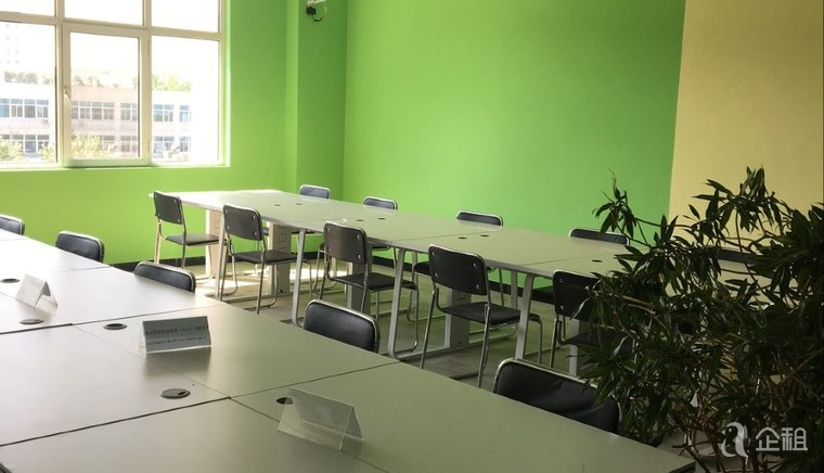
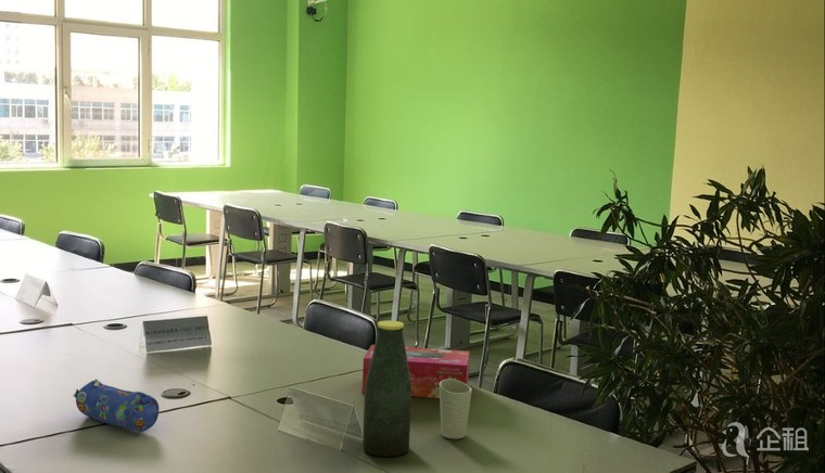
+ cup [439,379,473,439]
+ pencil case [73,378,160,433]
+ tissue box [361,344,471,399]
+ bottle [361,320,412,458]
